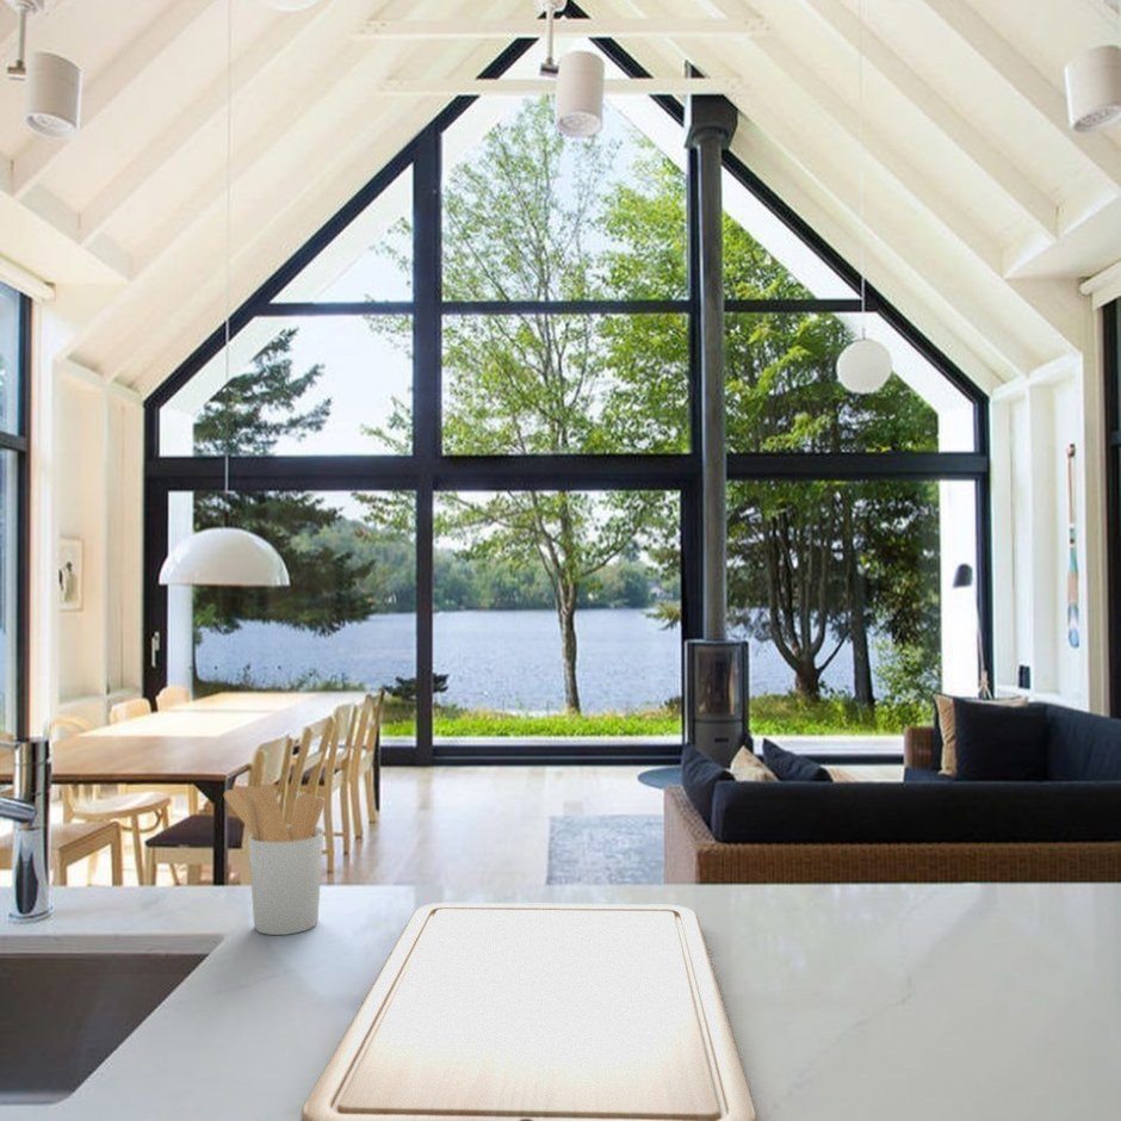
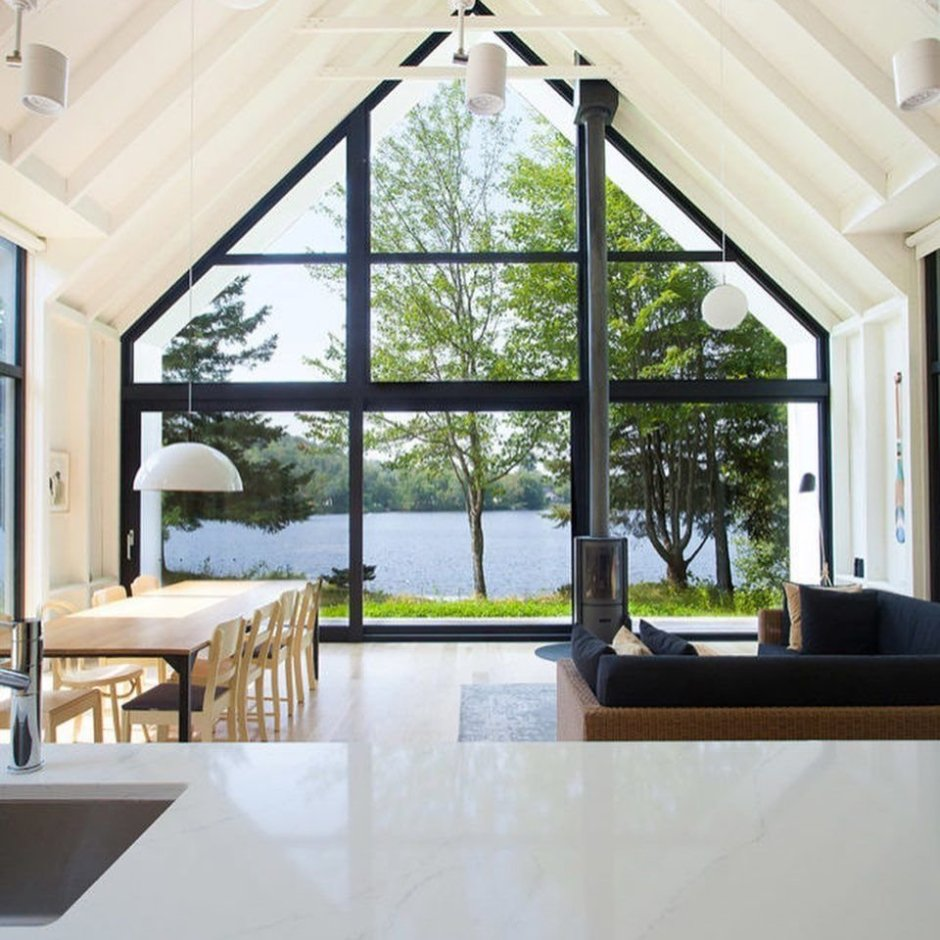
- chopping board [301,902,758,1121]
- utensil holder [223,784,326,936]
